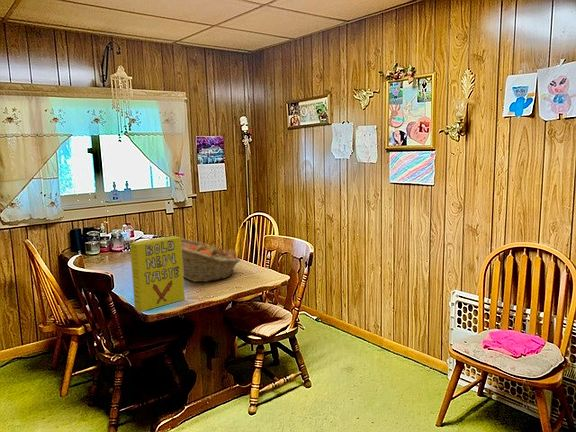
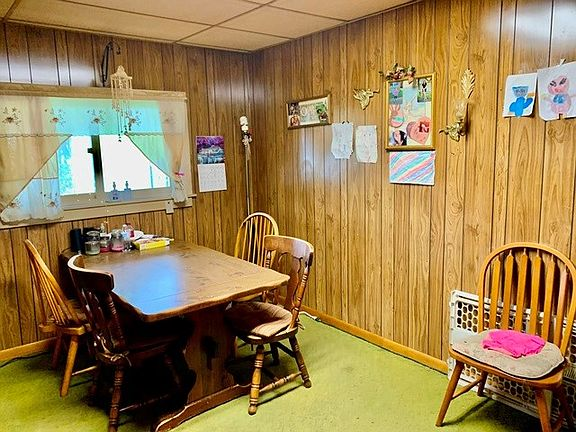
- cereal box [129,235,186,312]
- fruit basket [181,237,242,283]
